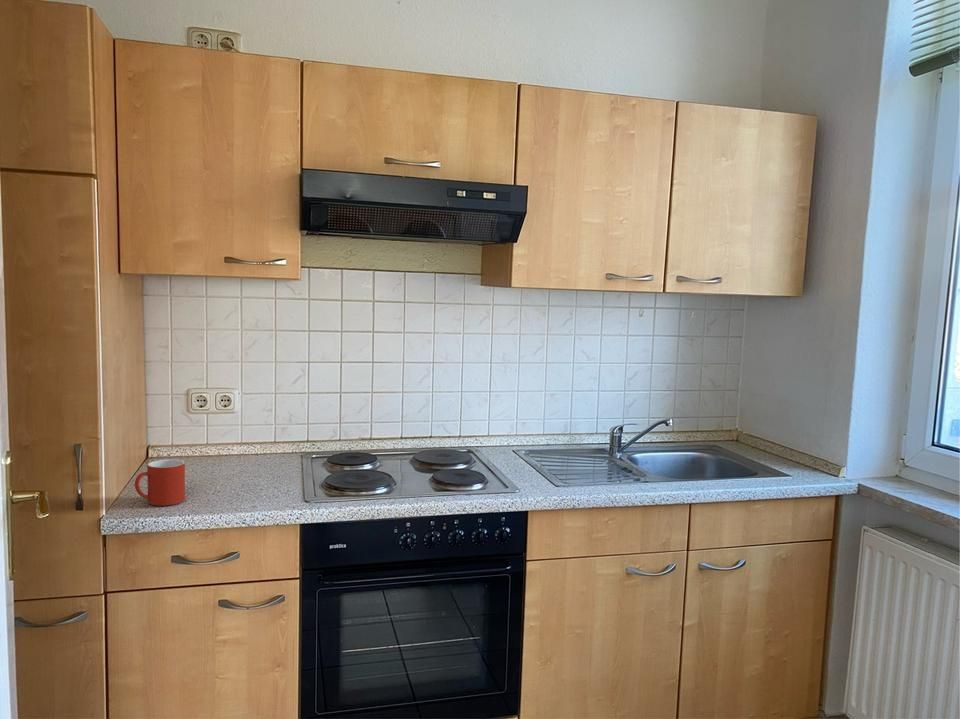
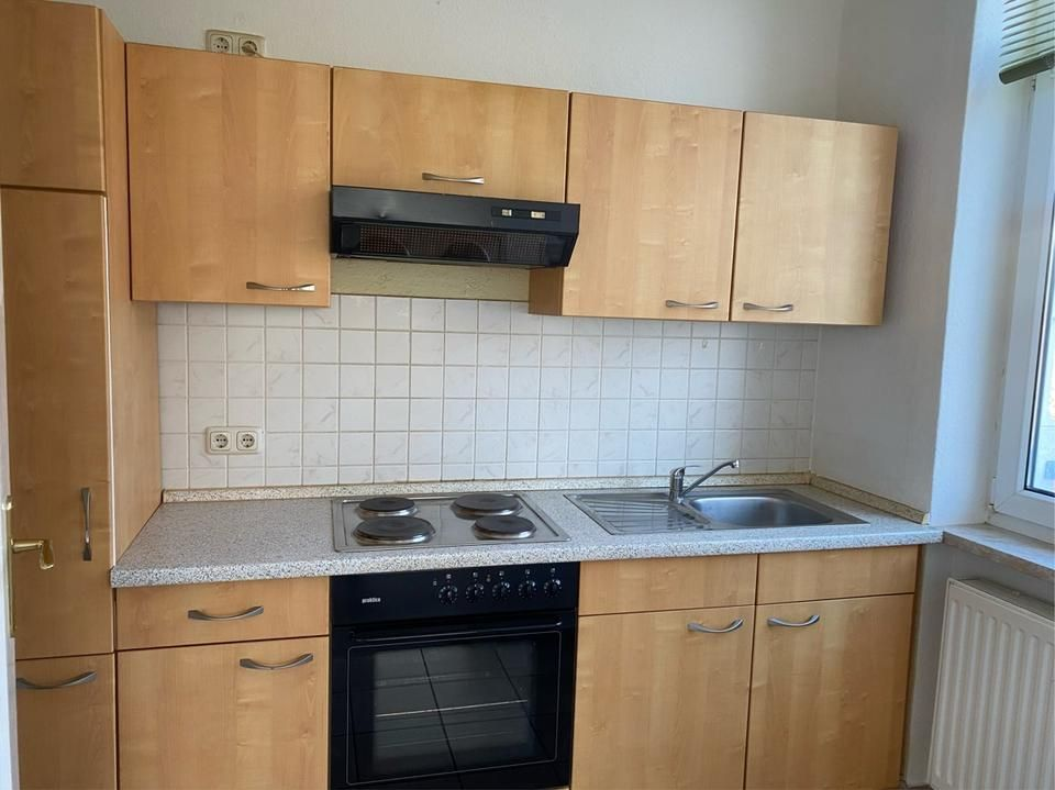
- mug [134,458,186,507]
